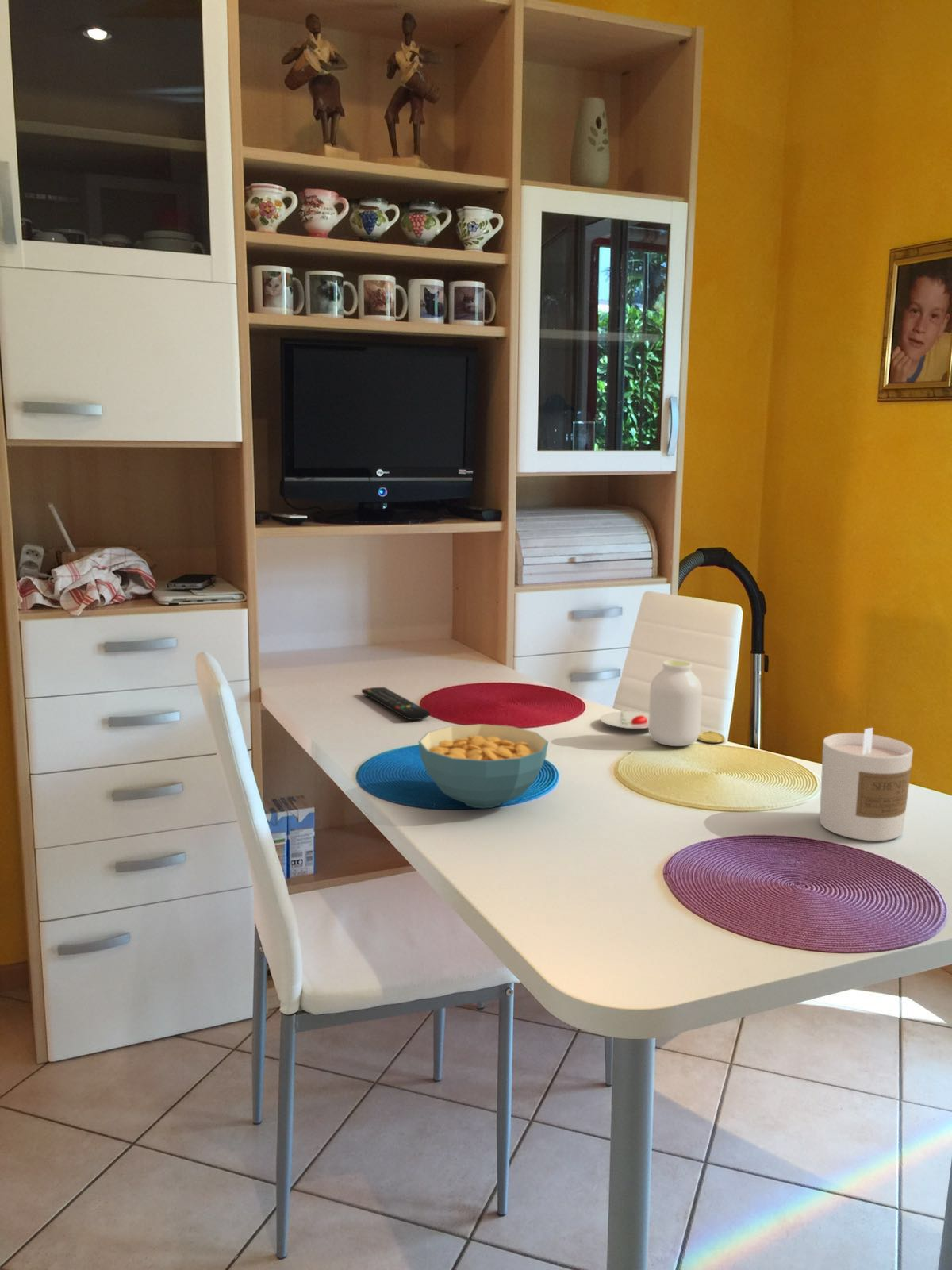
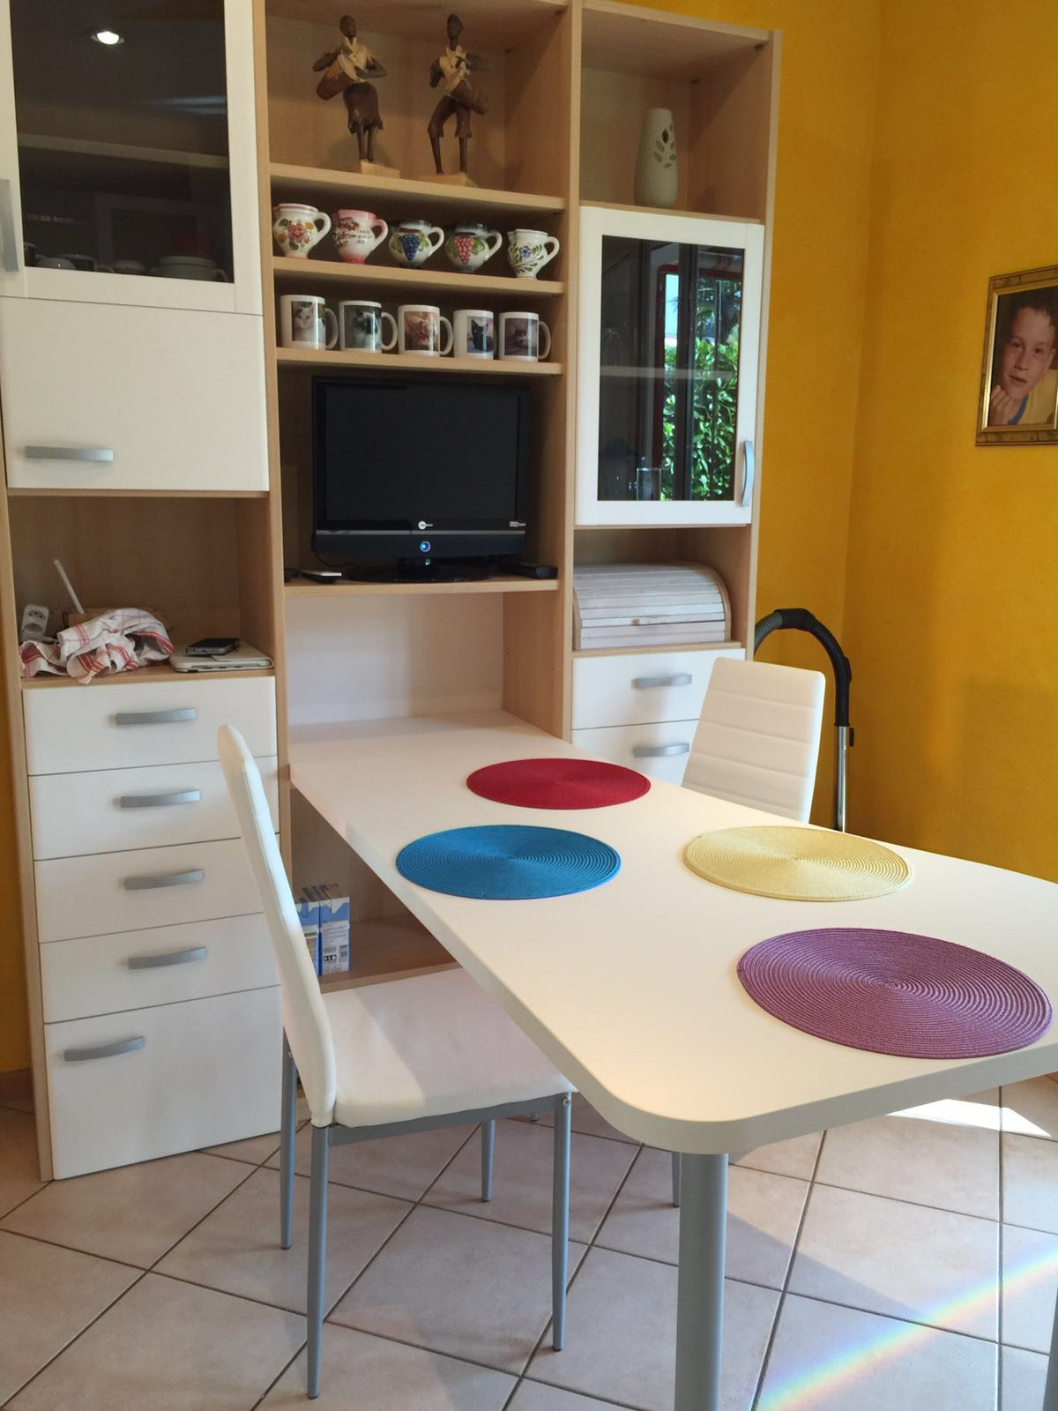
- remote control [361,687,431,722]
- jar [599,660,726,747]
- candle [819,727,914,841]
- cereal bowl [418,723,549,809]
